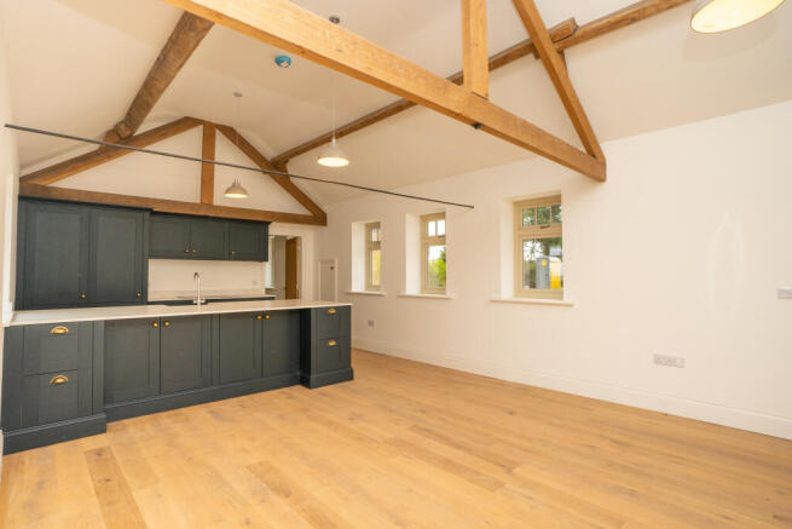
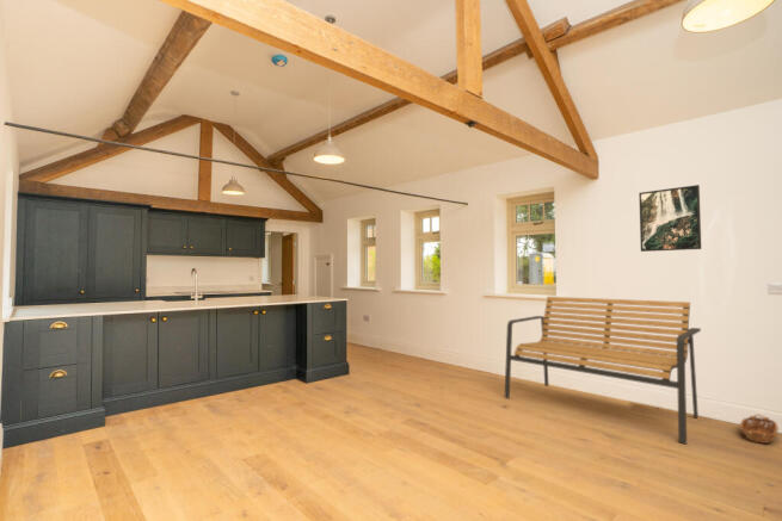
+ basket [739,414,780,445]
+ bench [504,296,702,446]
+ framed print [638,184,702,253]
